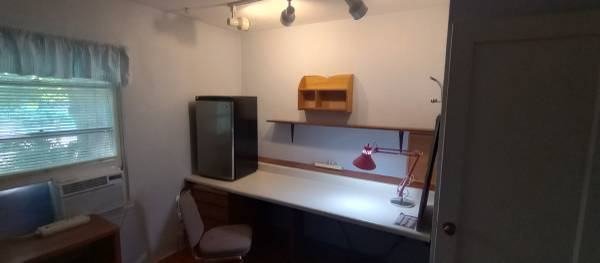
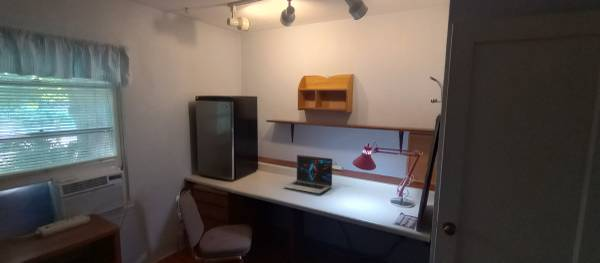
+ laptop [282,154,333,195]
